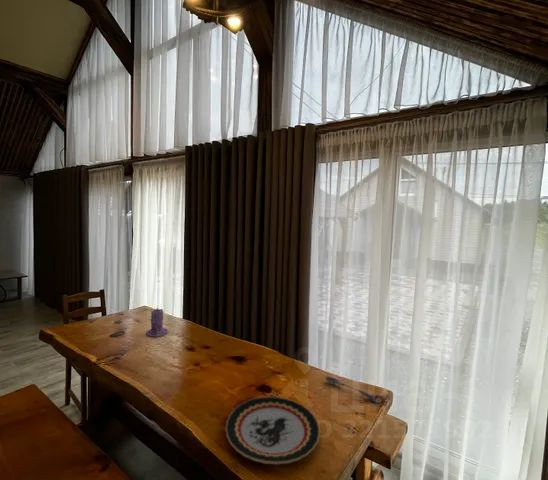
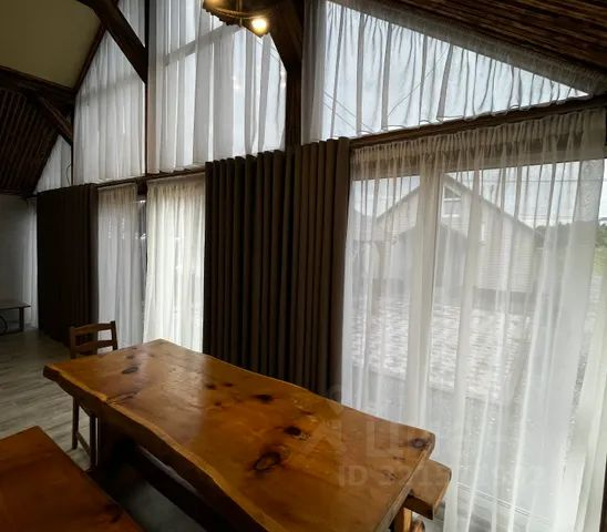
- candle [145,306,169,338]
- plate [225,396,321,466]
- soupspoon [324,376,376,402]
